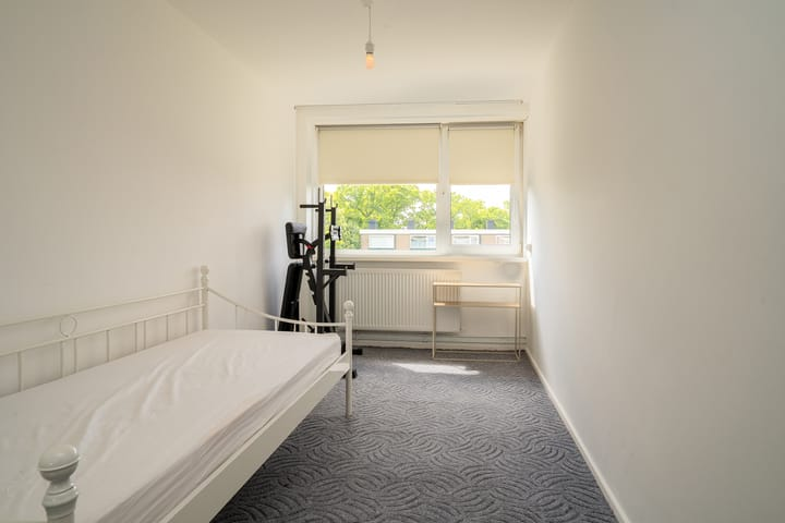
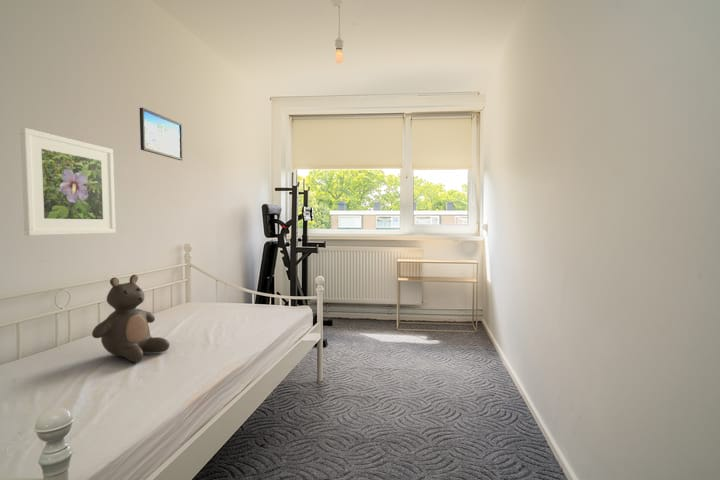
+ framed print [19,127,117,237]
+ teddy bear [91,274,171,363]
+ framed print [138,107,184,161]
